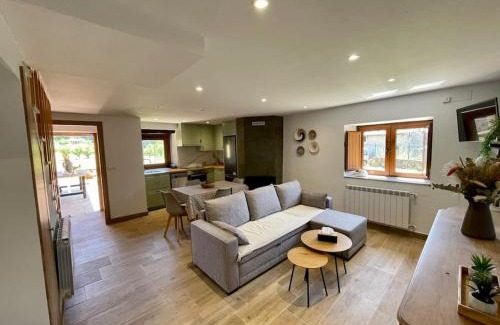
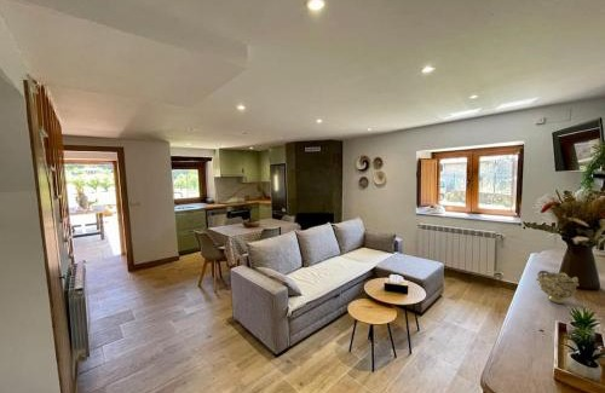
+ decorative bowl [535,270,580,305]
